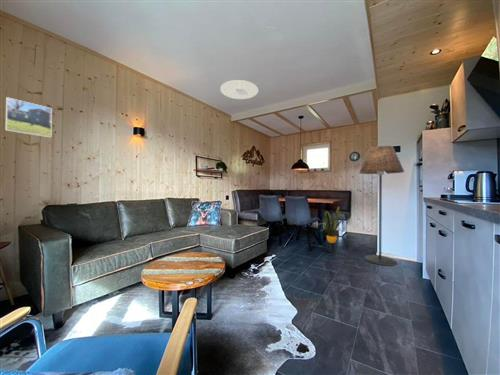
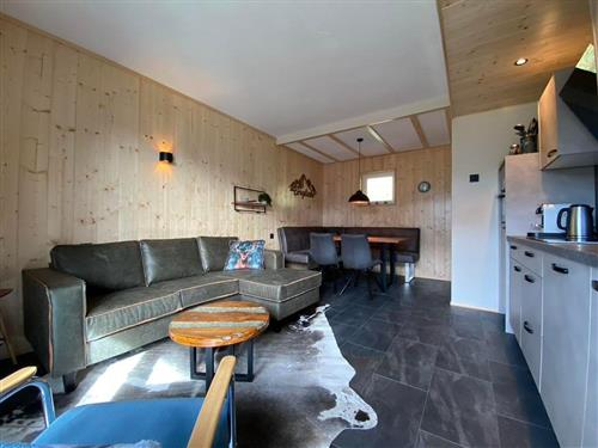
- floor lamp [358,145,405,267]
- ceiling light [219,79,259,100]
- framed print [5,96,53,139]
- house plant [316,206,347,256]
